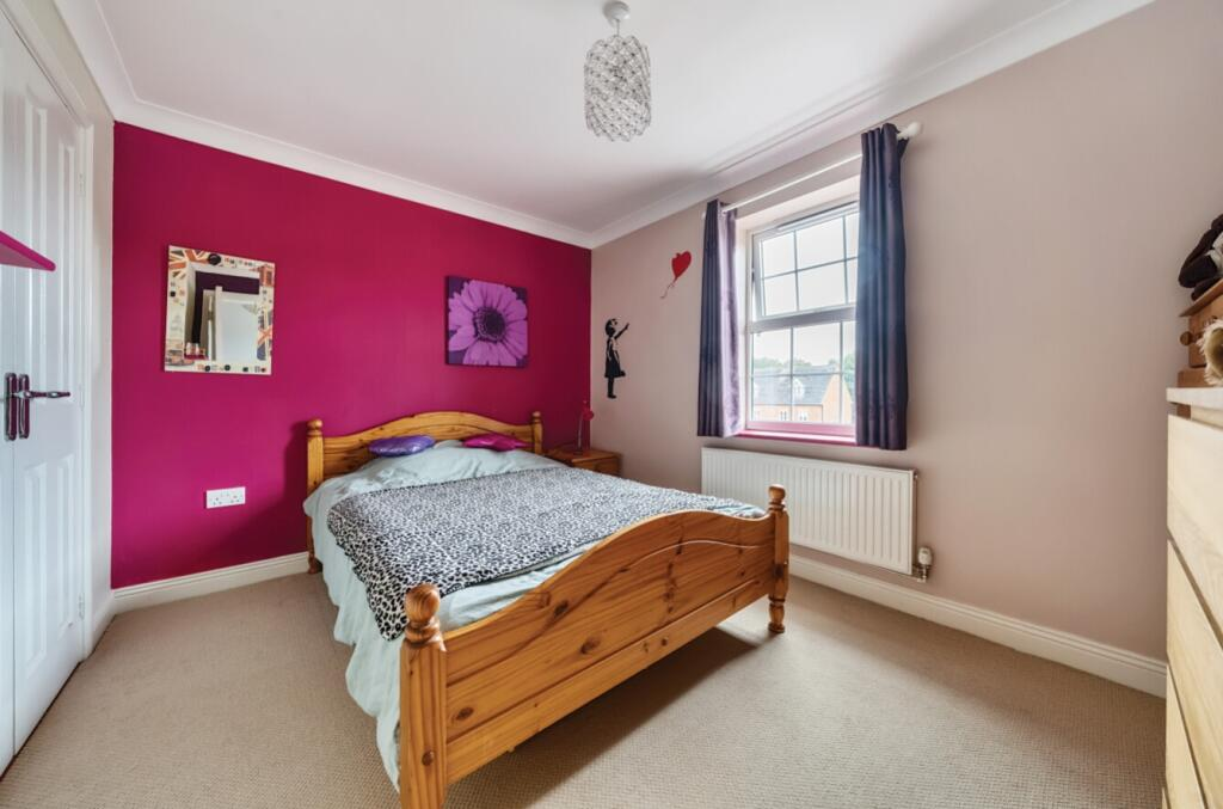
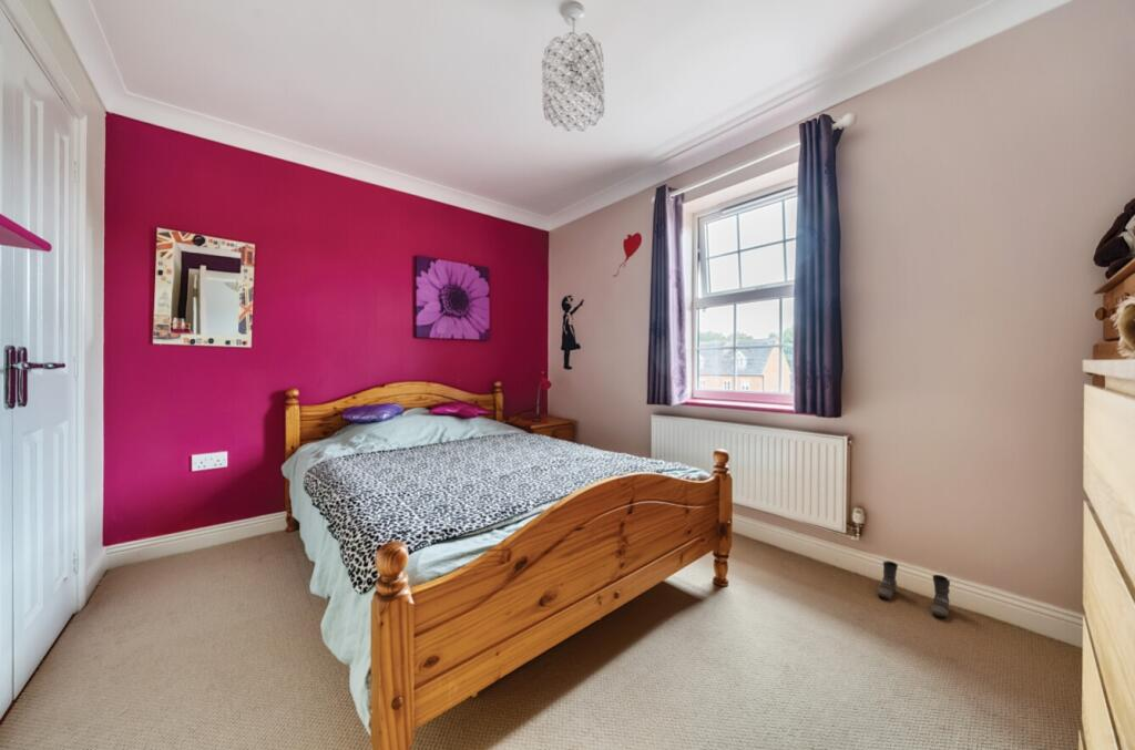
+ boots [877,561,951,618]
